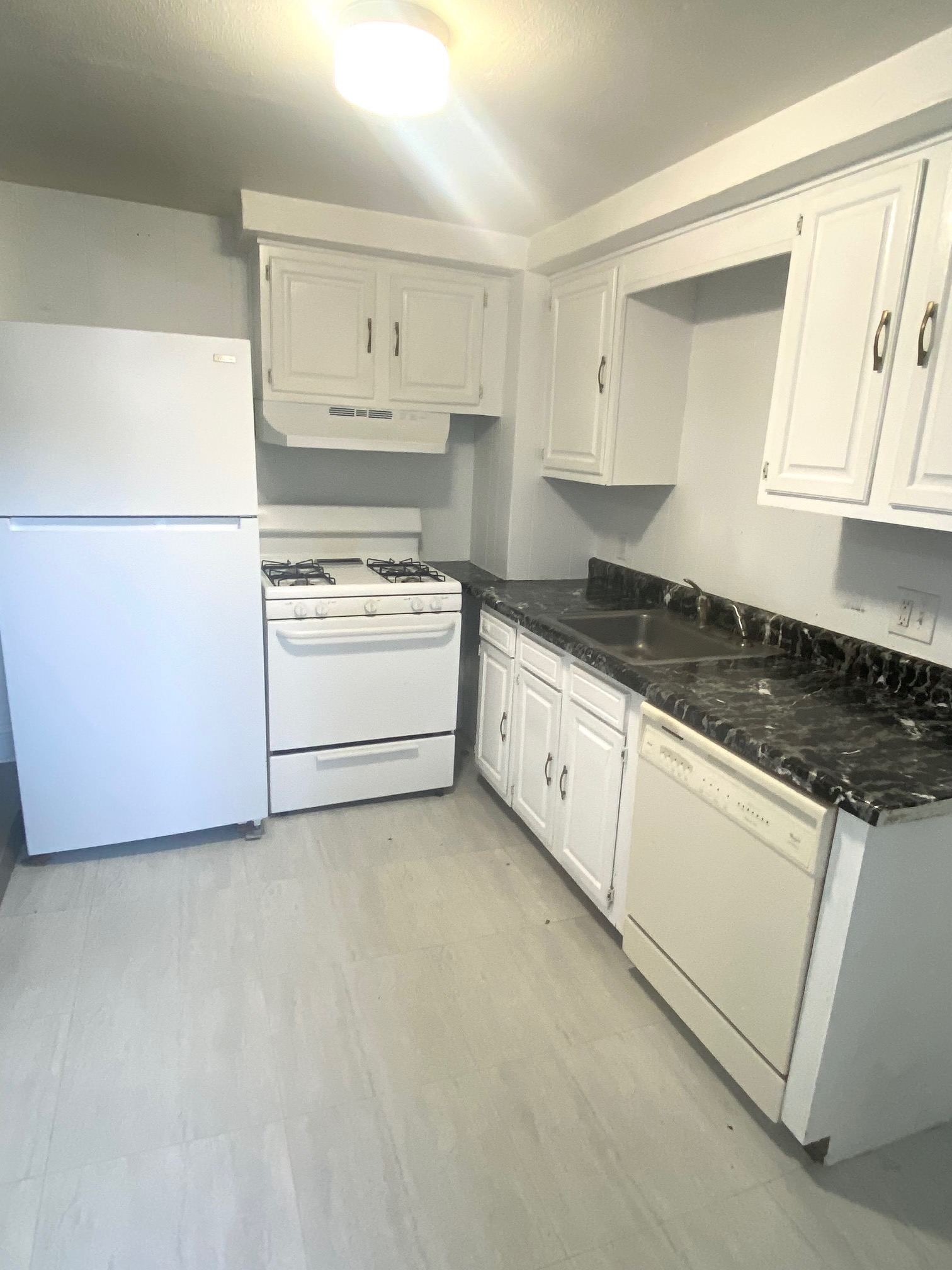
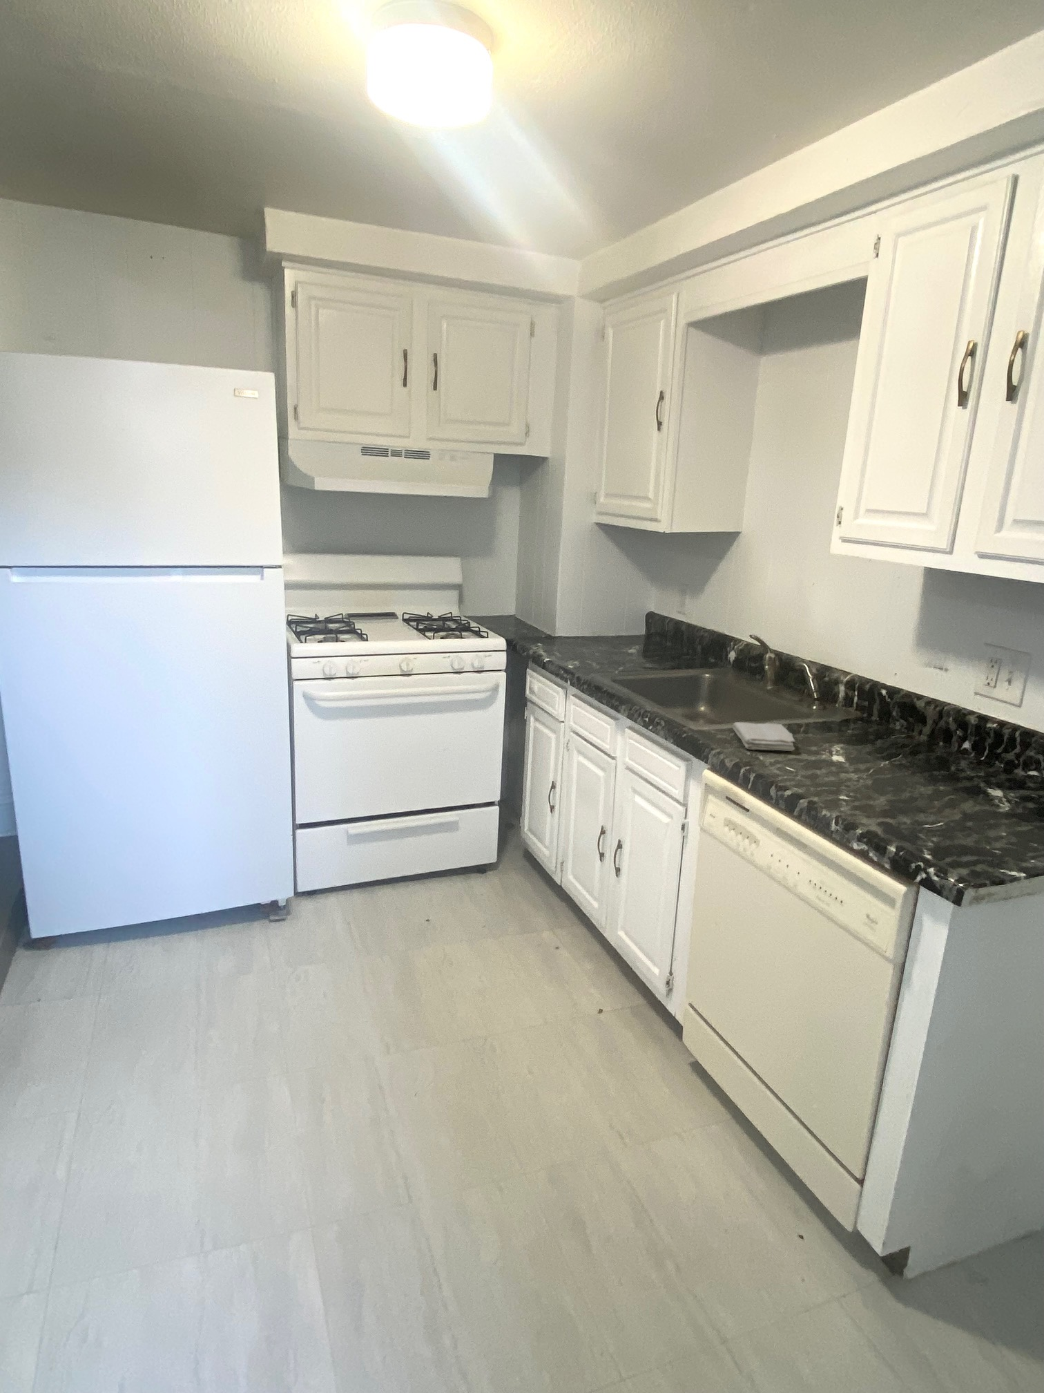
+ washcloth [731,722,796,751]
